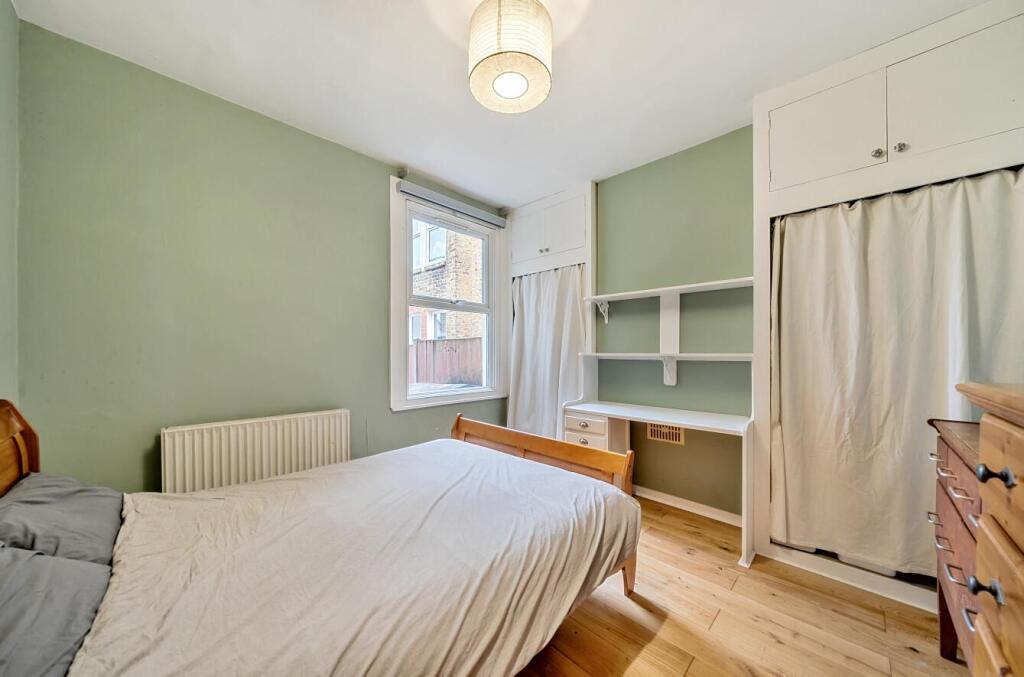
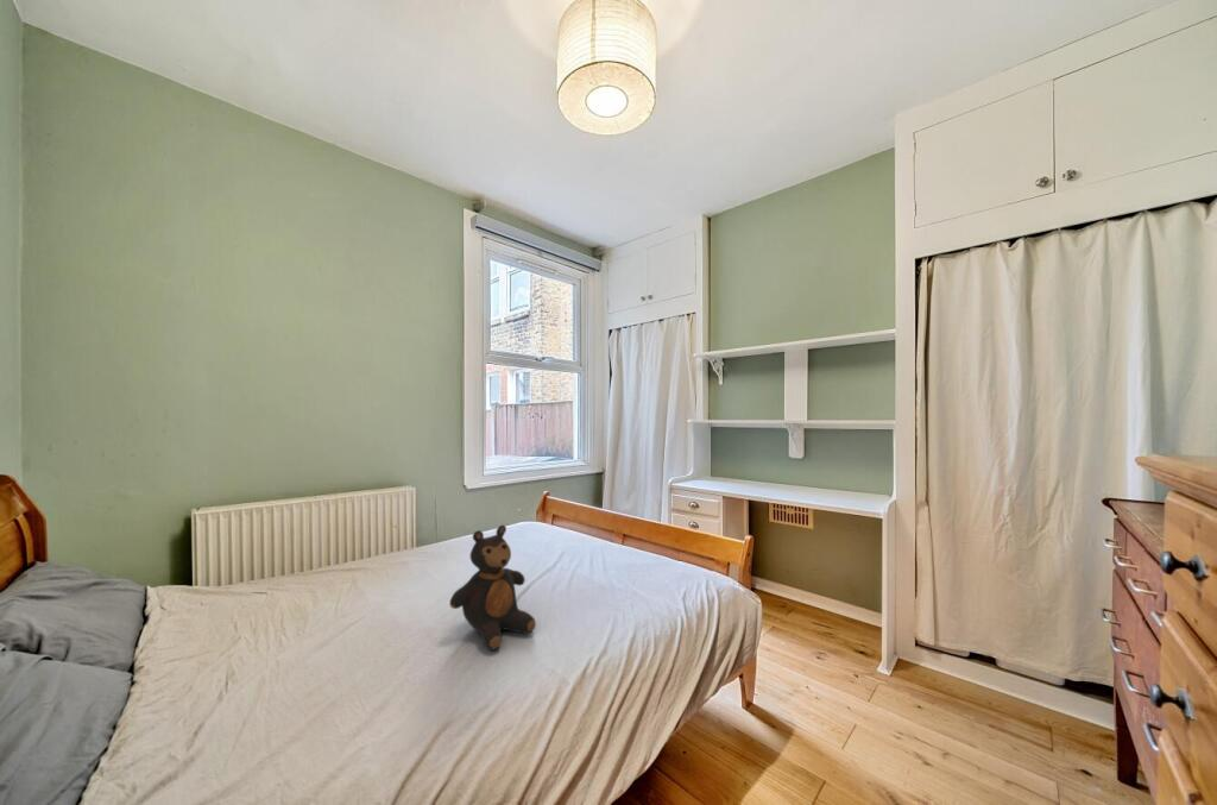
+ teddy bear [448,524,537,652]
